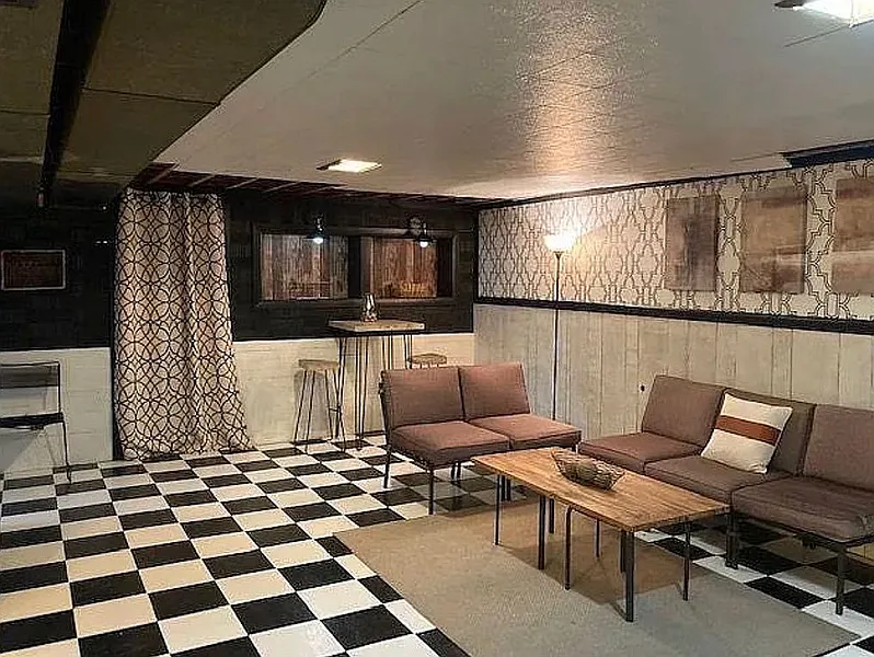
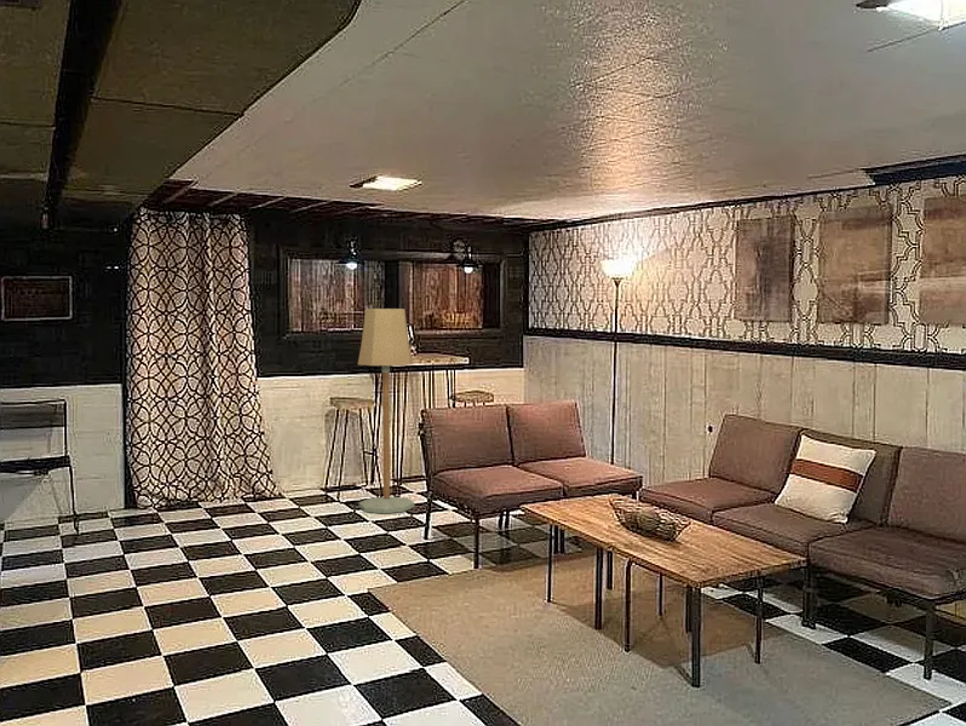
+ floor lamp [357,307,415,514]
